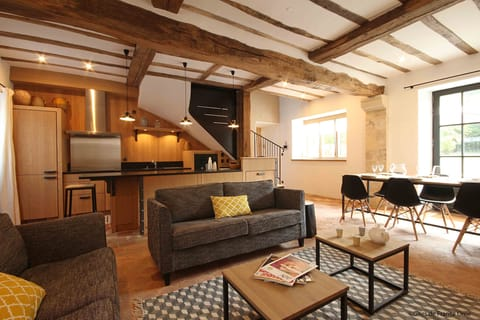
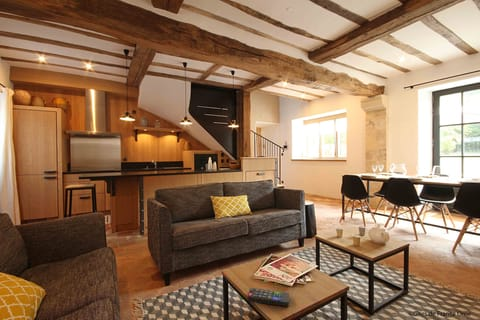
+ remote control [246,287,290,308]
